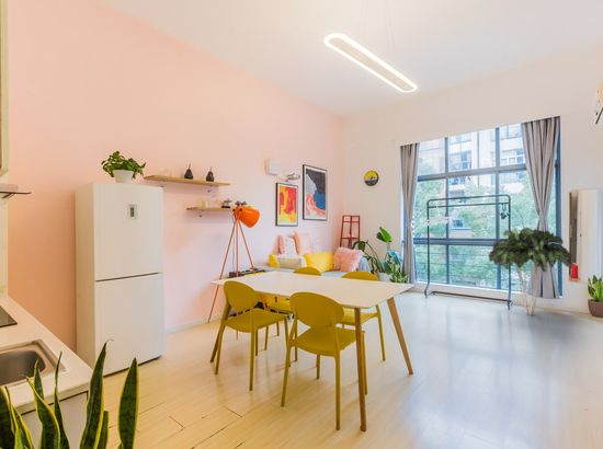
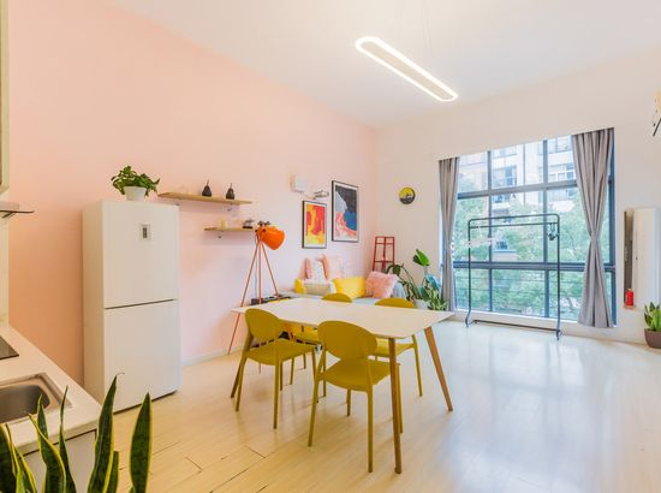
- indoor plant [488,227,572,316]
